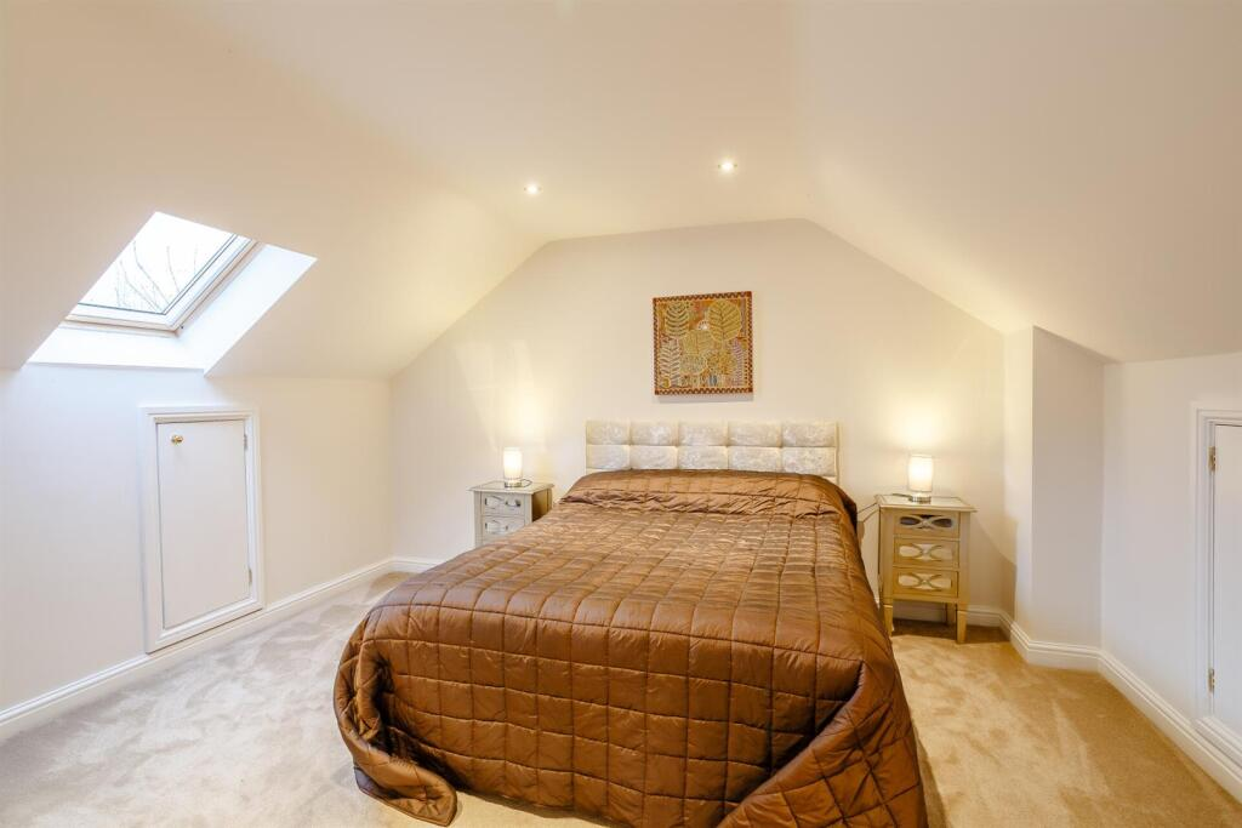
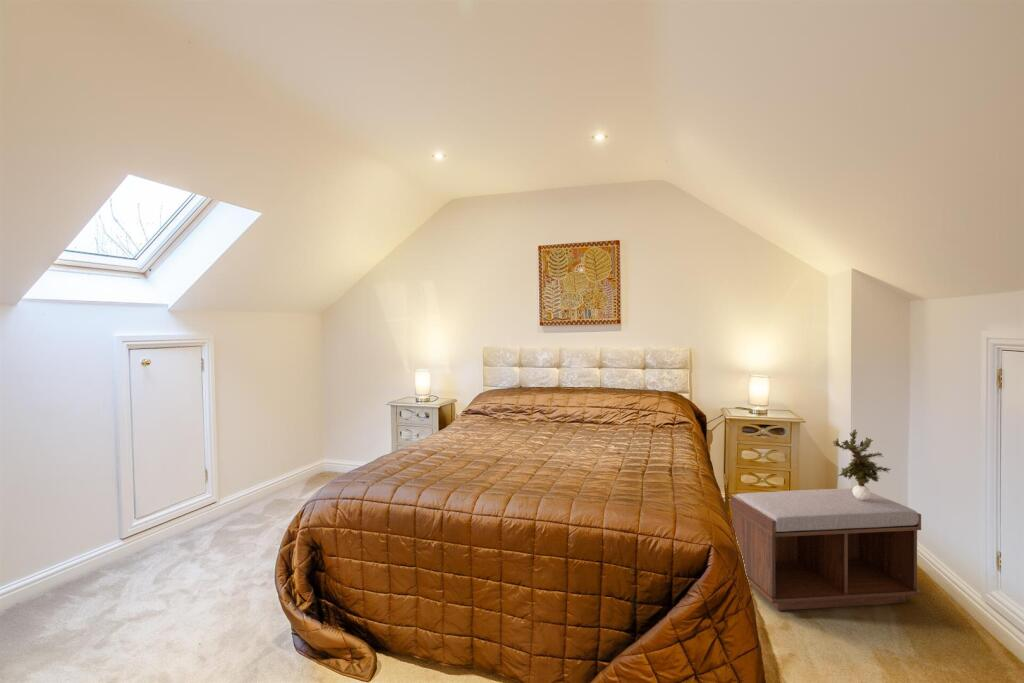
+ bench [729,487,922,612]
+ potted plant [832,428,892,500]
